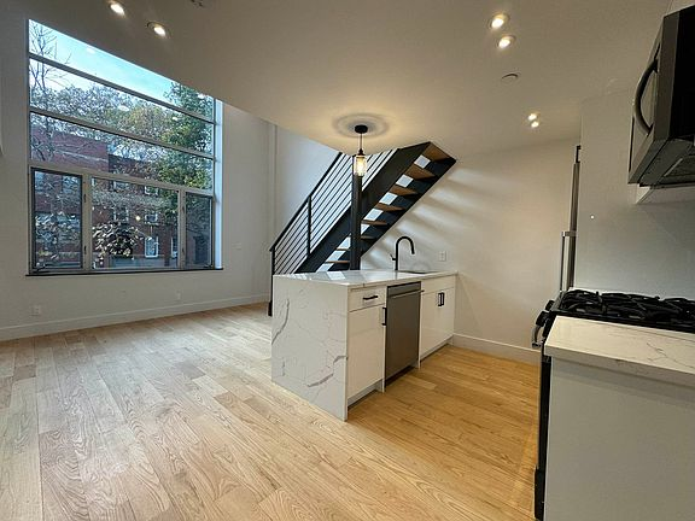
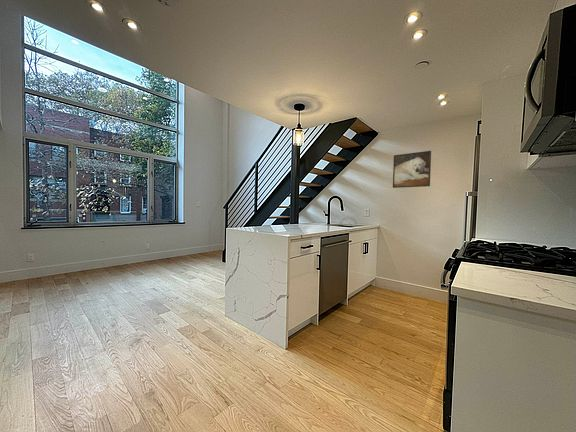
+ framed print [392,150,432,189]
